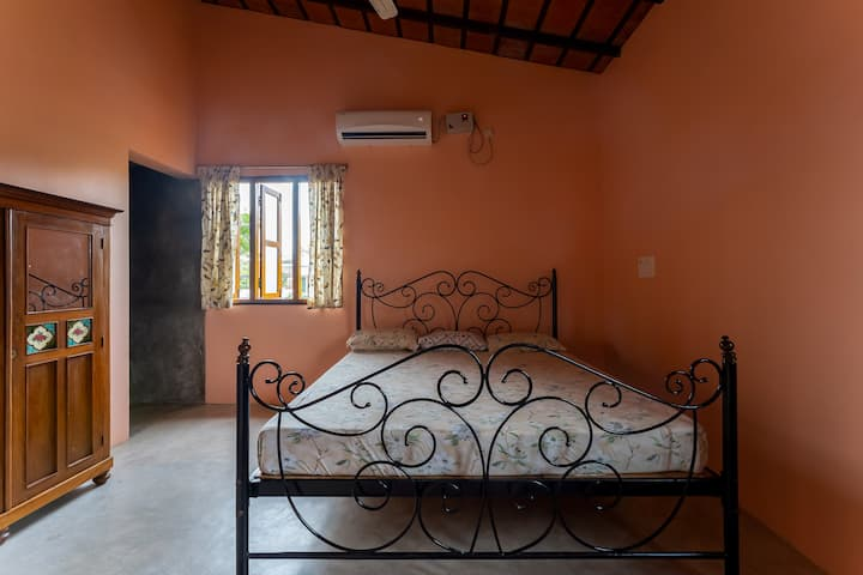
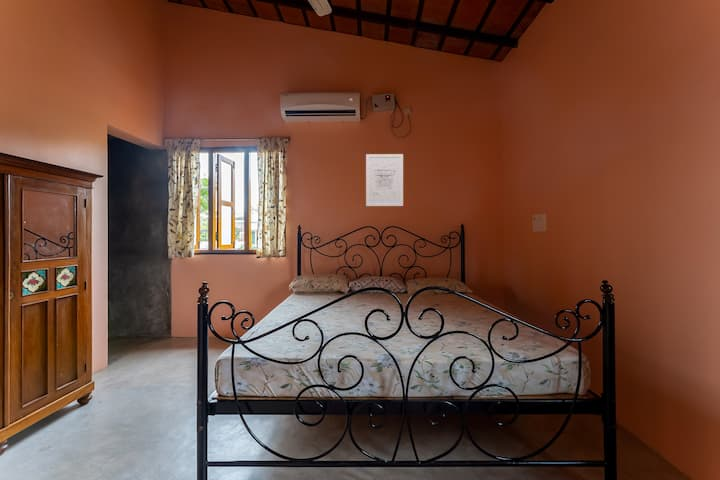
+ wall art [365,153,404,207]
